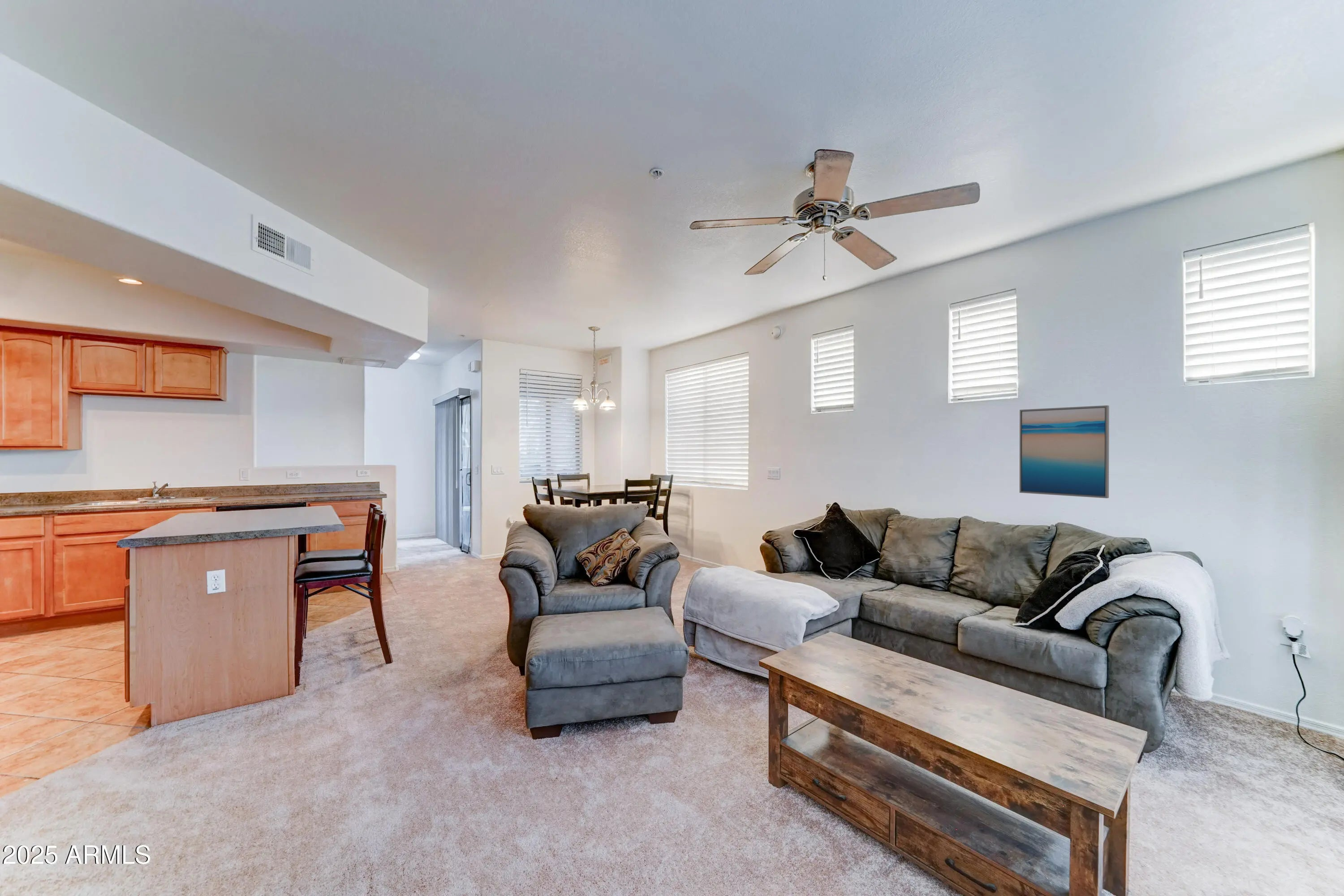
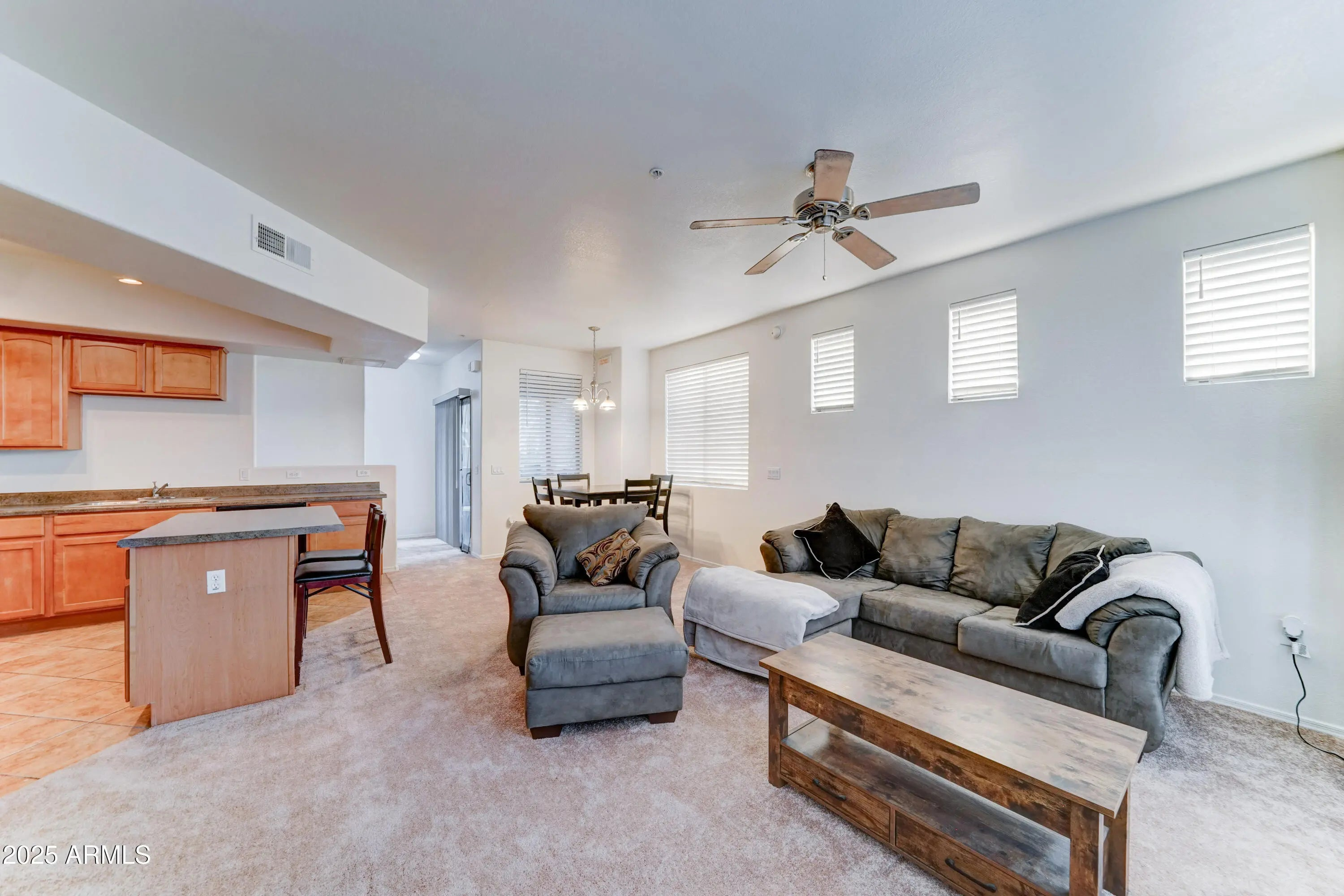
- wall art [1019,405,1110,499]
